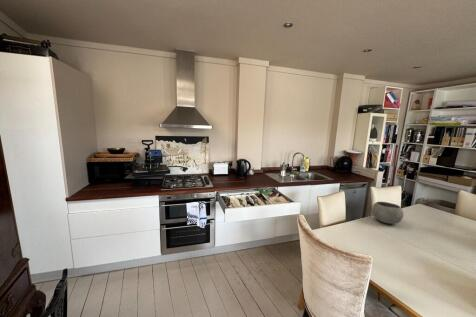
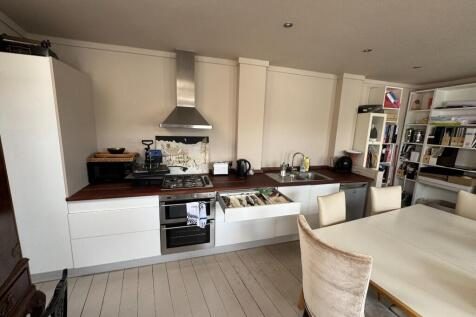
- bowl [371,201,404,225]
